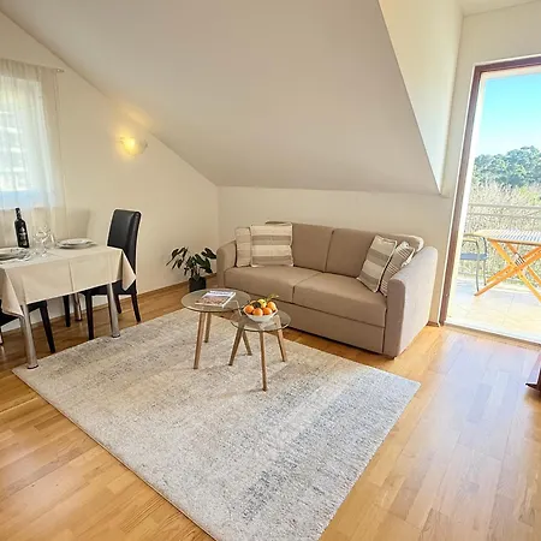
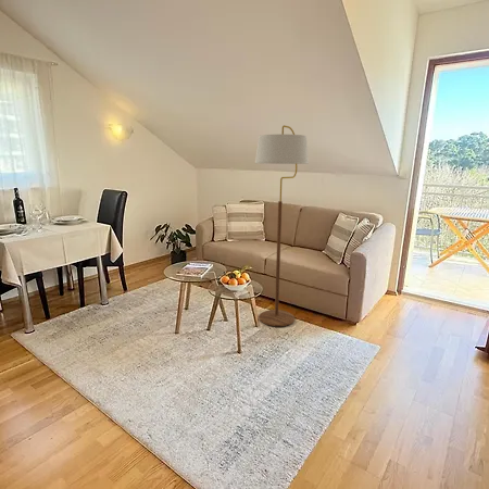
+ floor lamp [254,124,310,327]
